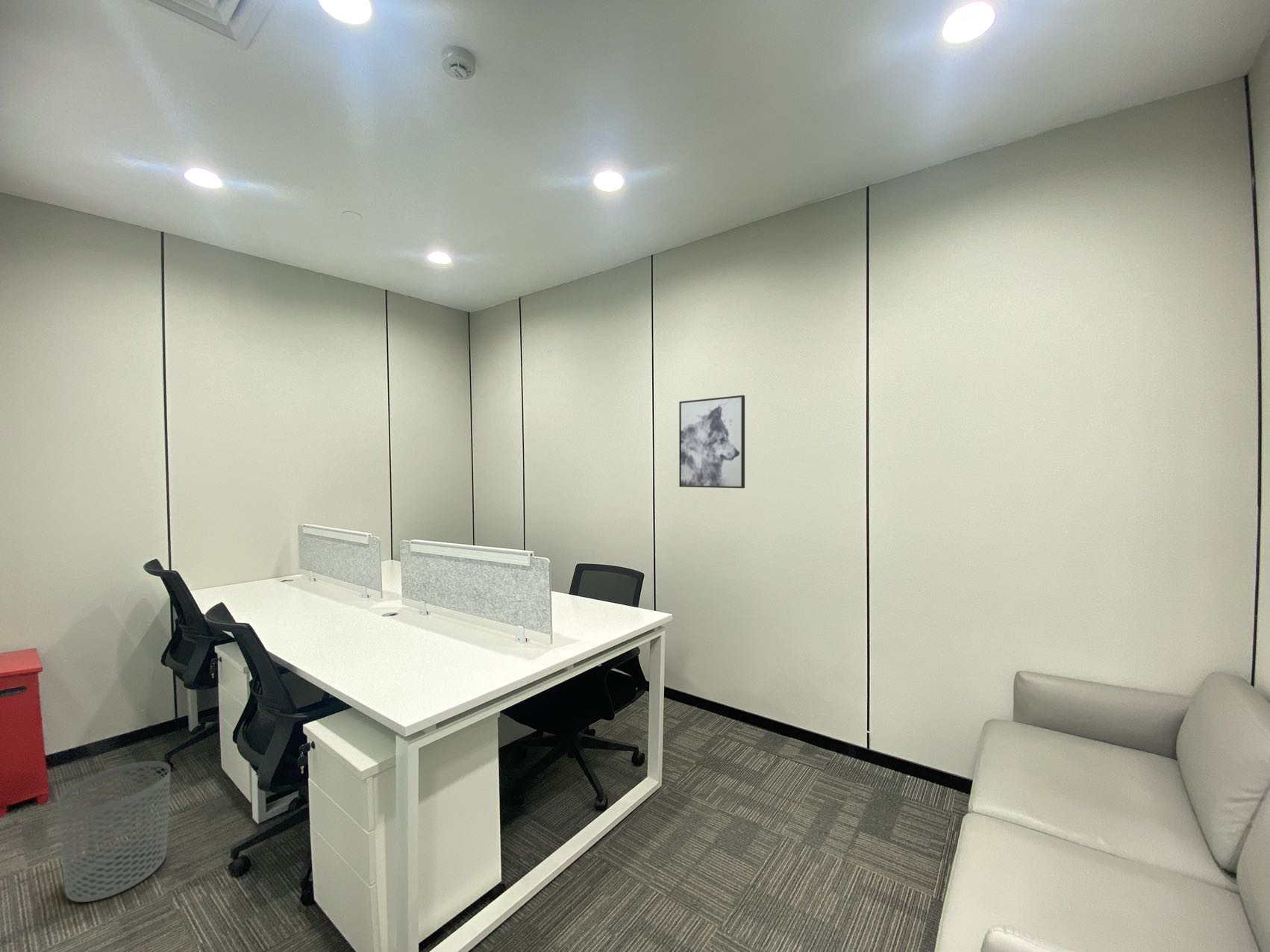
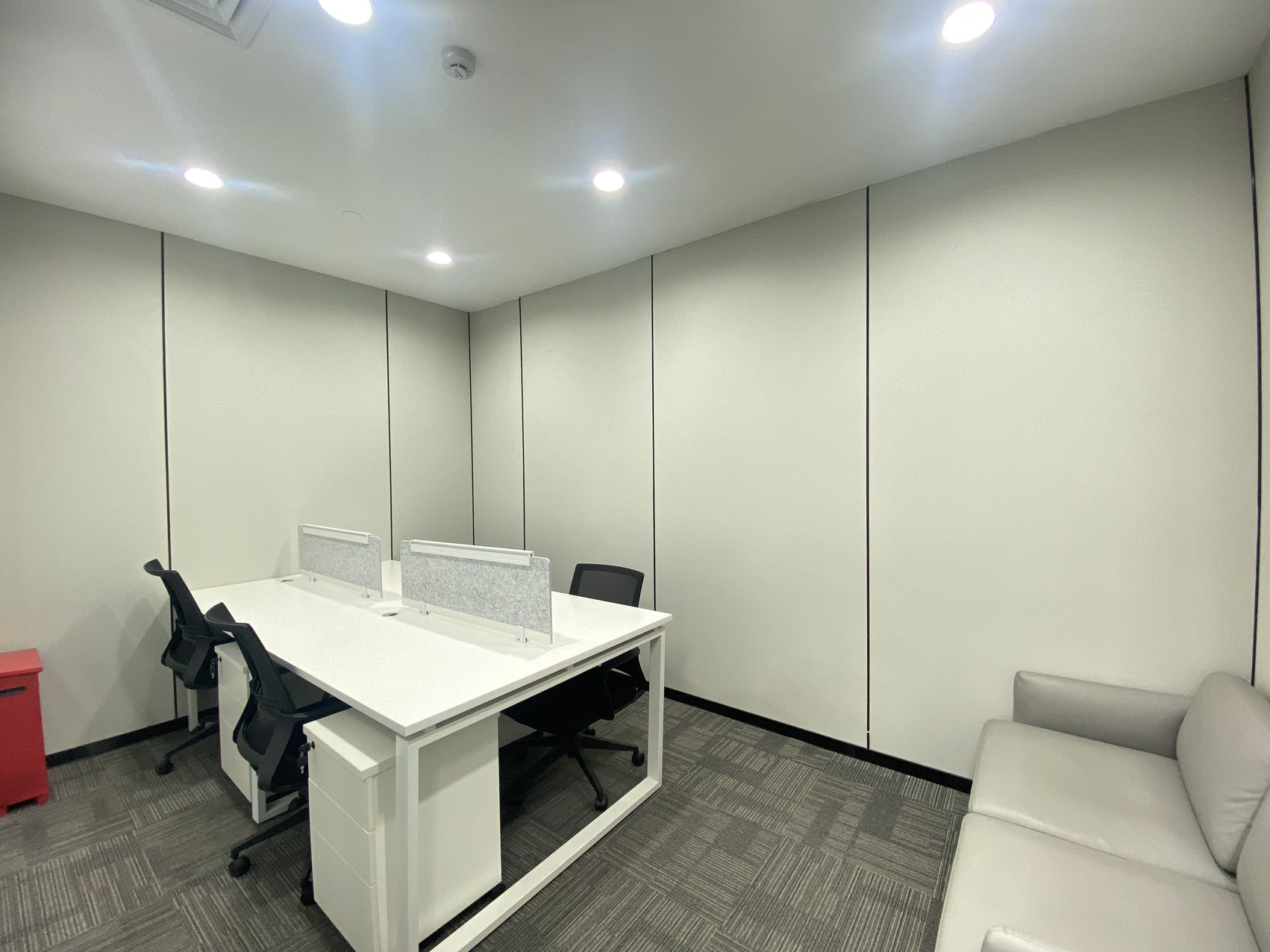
- waste bin [57,760,171,903]
- wall art [678,395,745,489]
